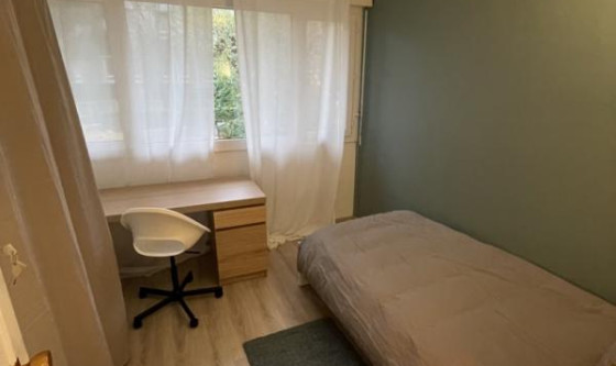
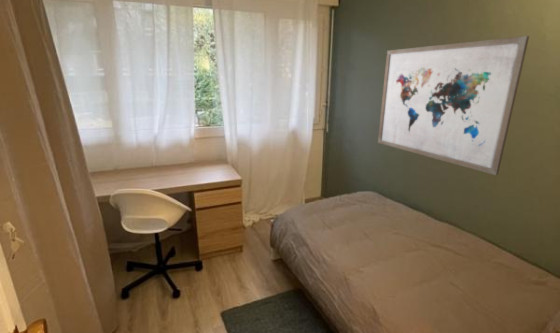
+ wall art [377,35,530,176]
